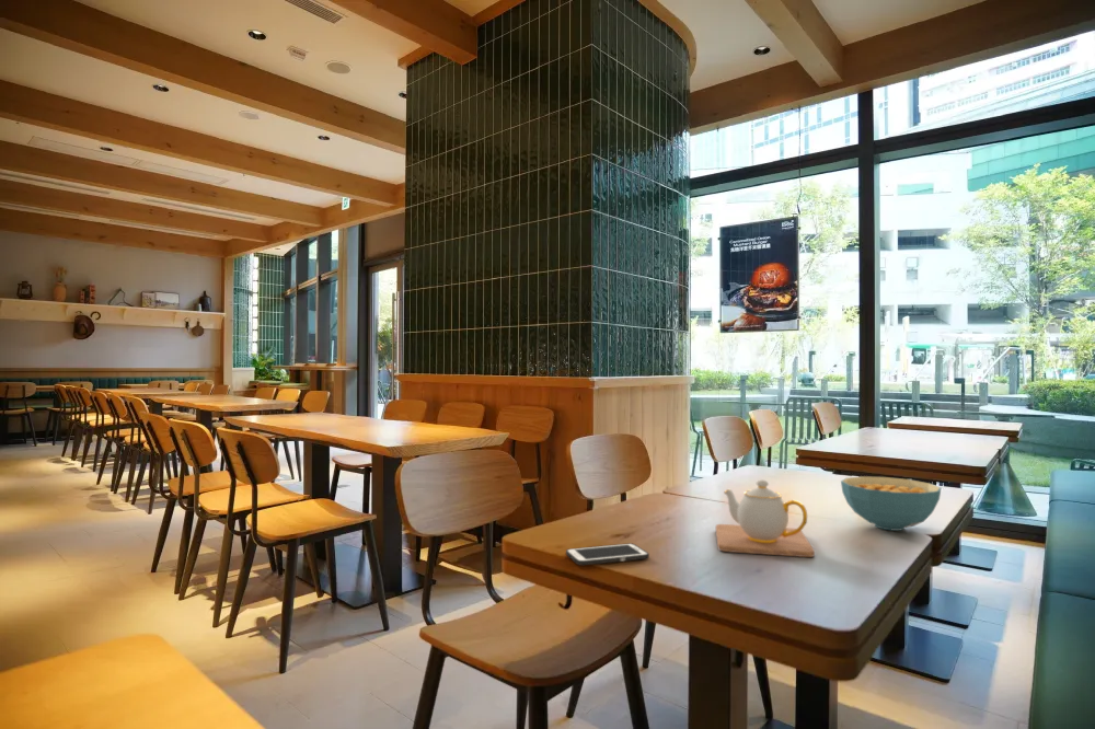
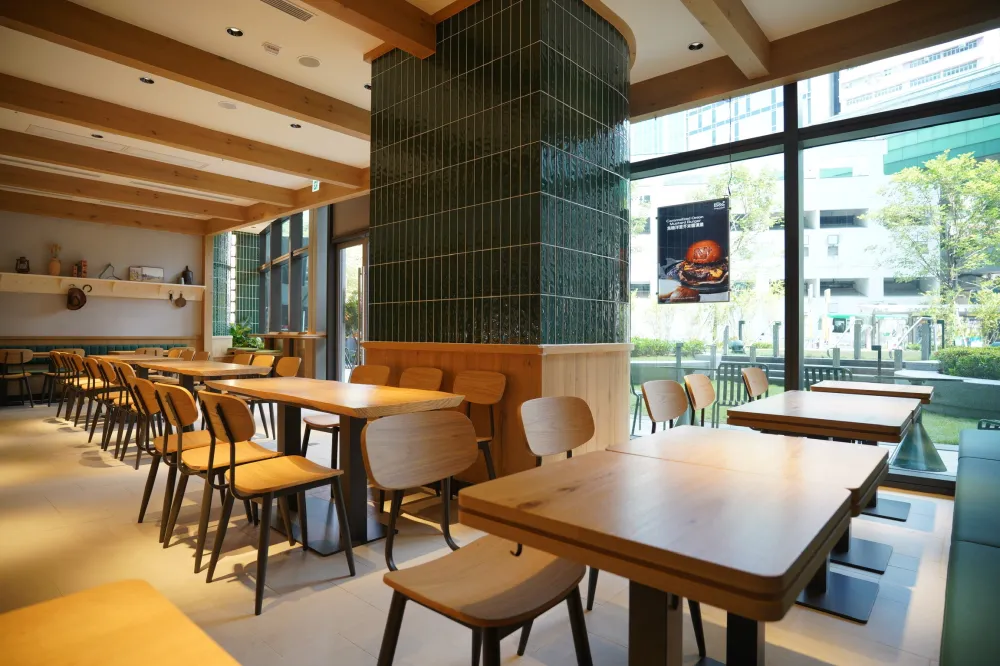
- cell phone [565,542,650,566]
- cereal bowl [840,475,942,532]
- teapot [715,478,816,558]
